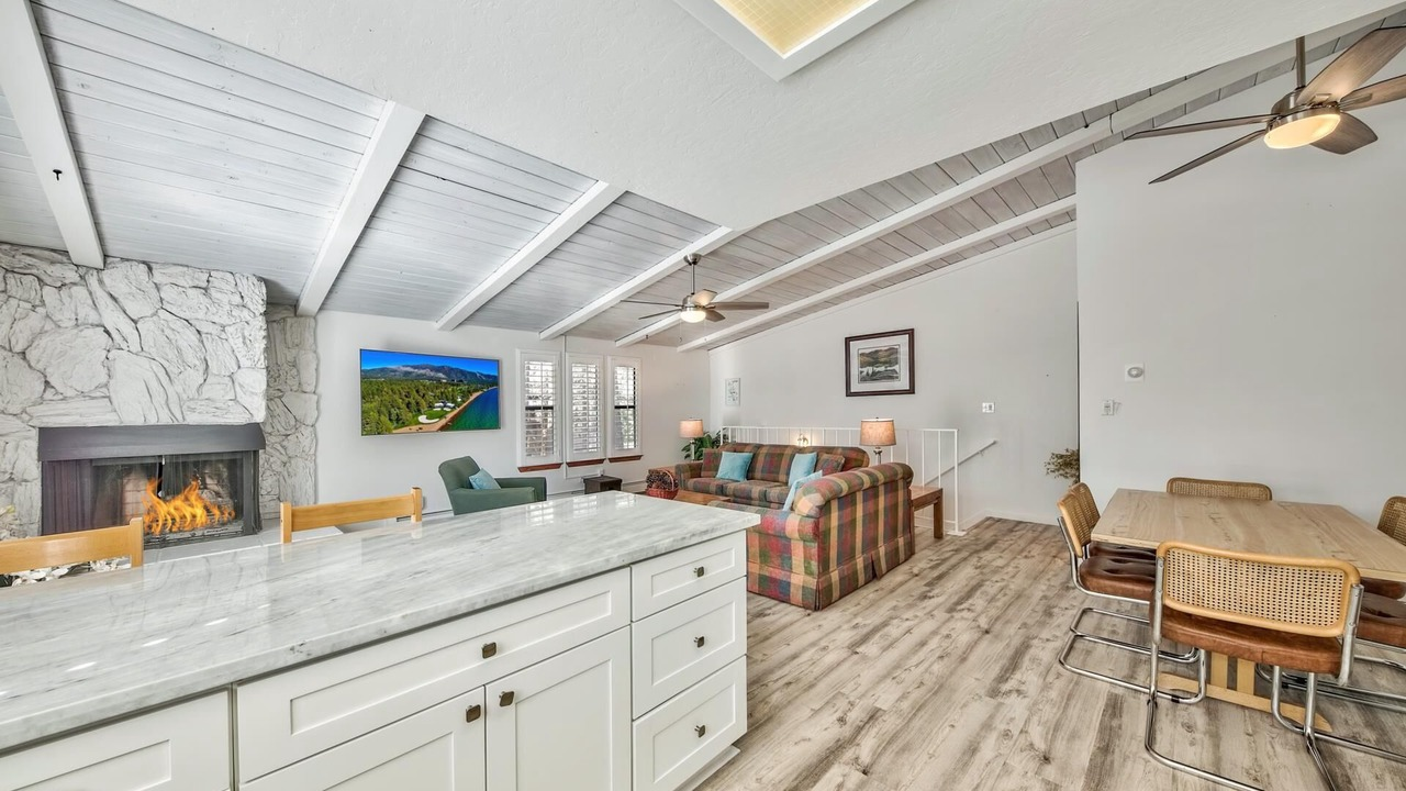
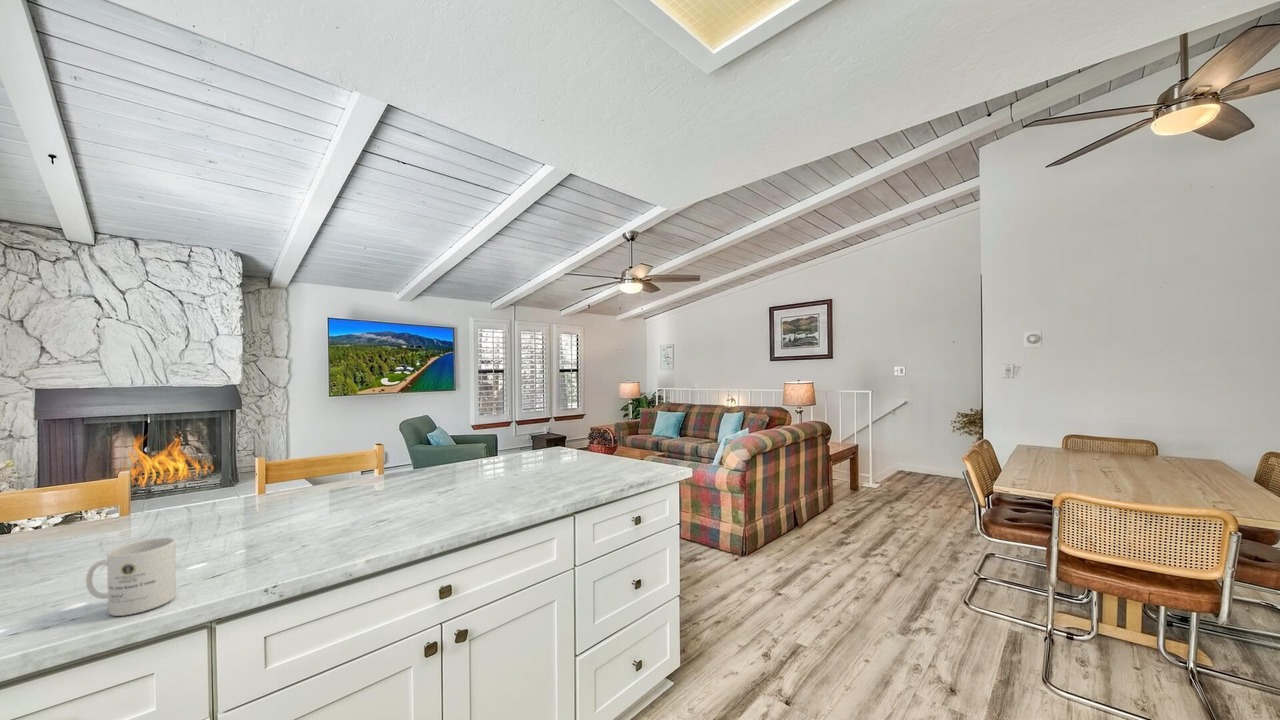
+ mug [85,537,177,617]
